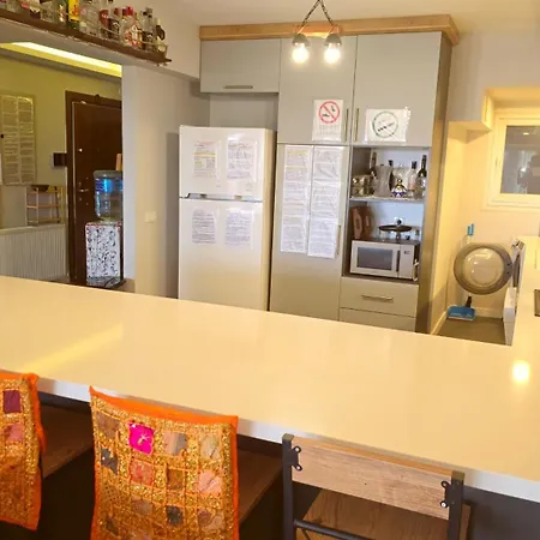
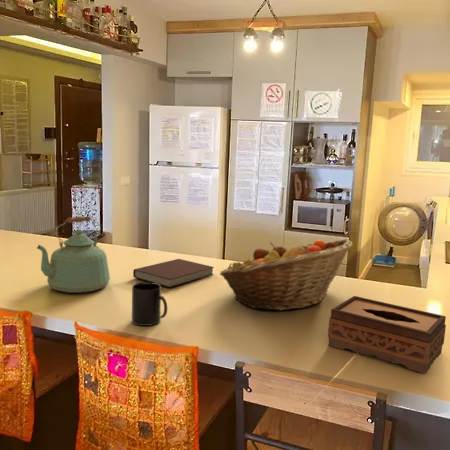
+ kettle [36,215,111,294]
+ notebook [132,258,215,289]
+ fruit basket [219,238,354,311]
+ tissue box [327,295,447,375]
+ mug [131,281,168,327]
